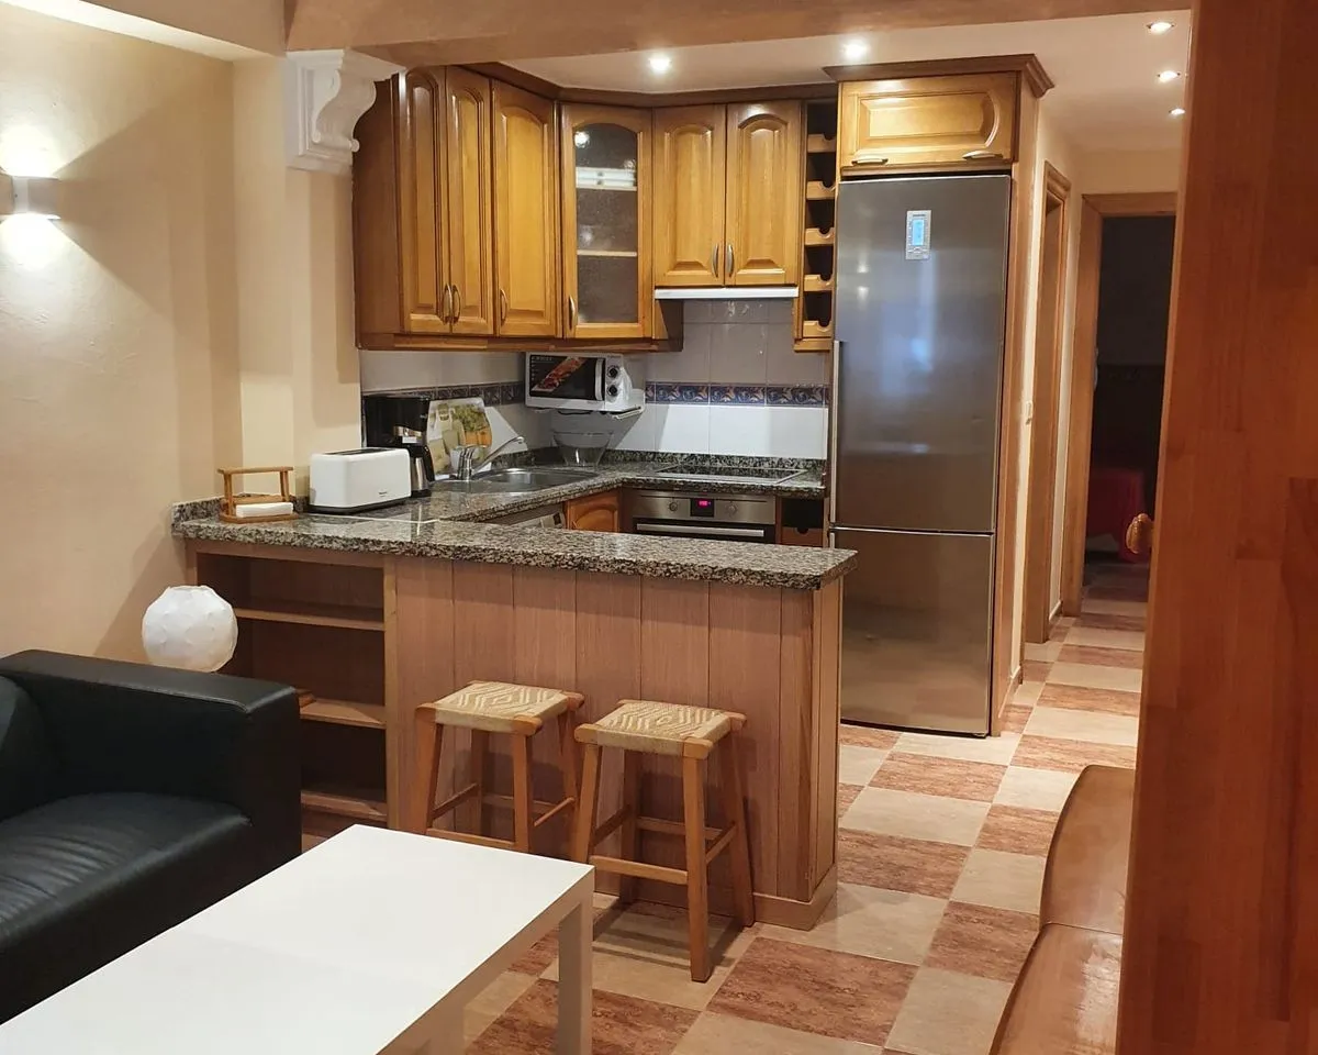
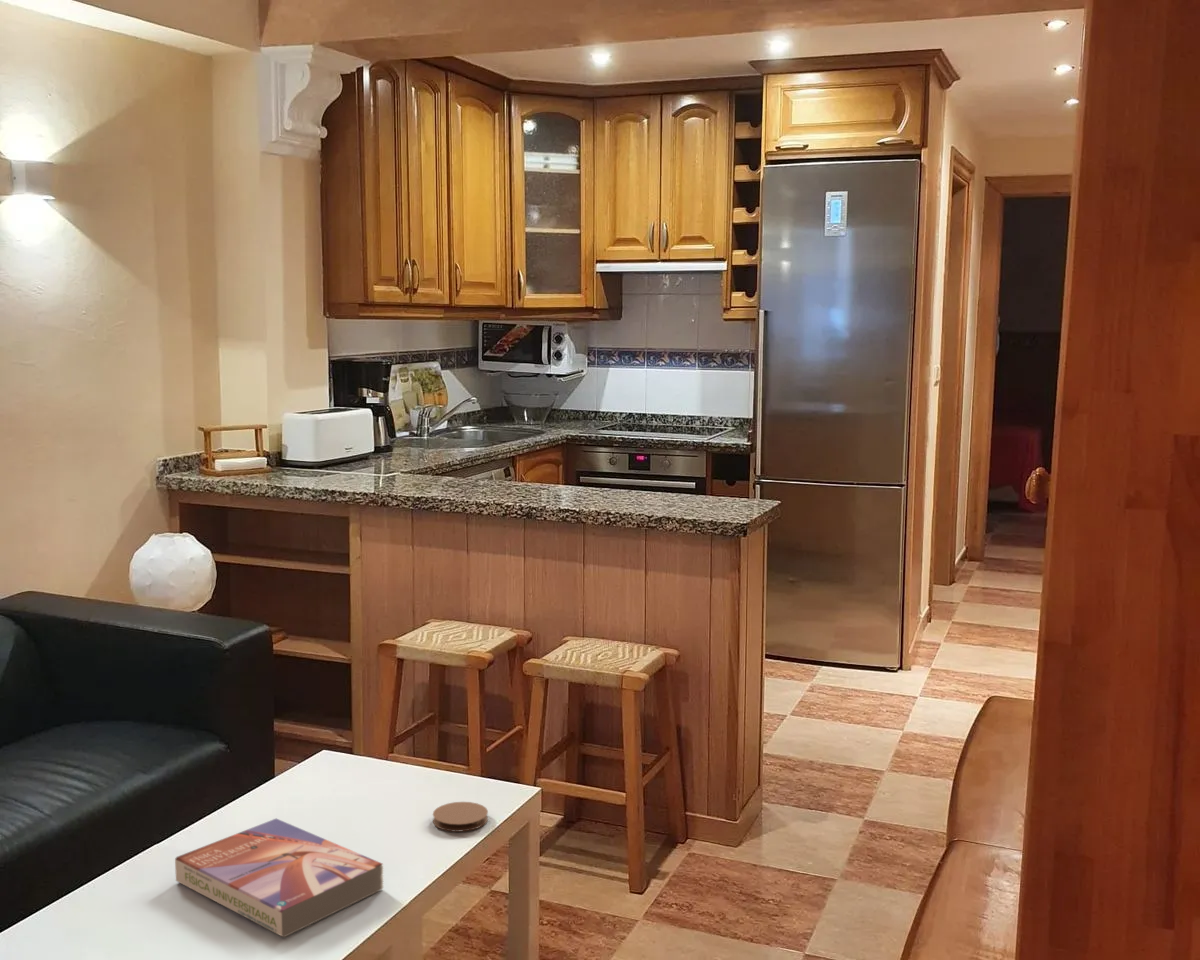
+ coaster [432,801,489,833]
+ textbook [174,818,385,938]
